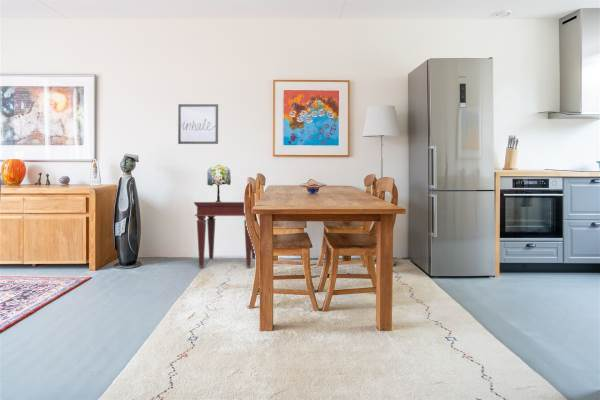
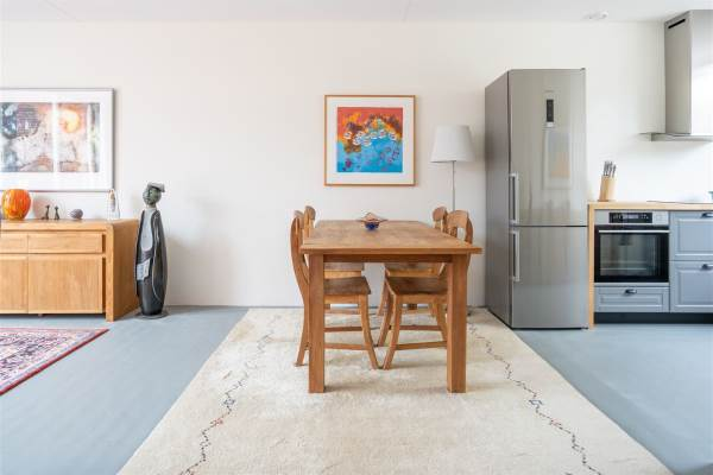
- table lamp [206,164,232,202]
- wall art [177,103,219,145]
- side table [193,201,256,268]
